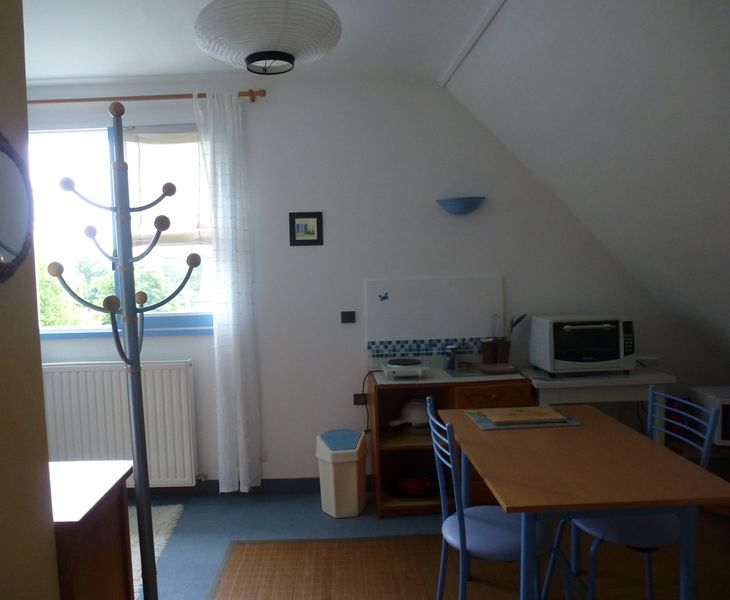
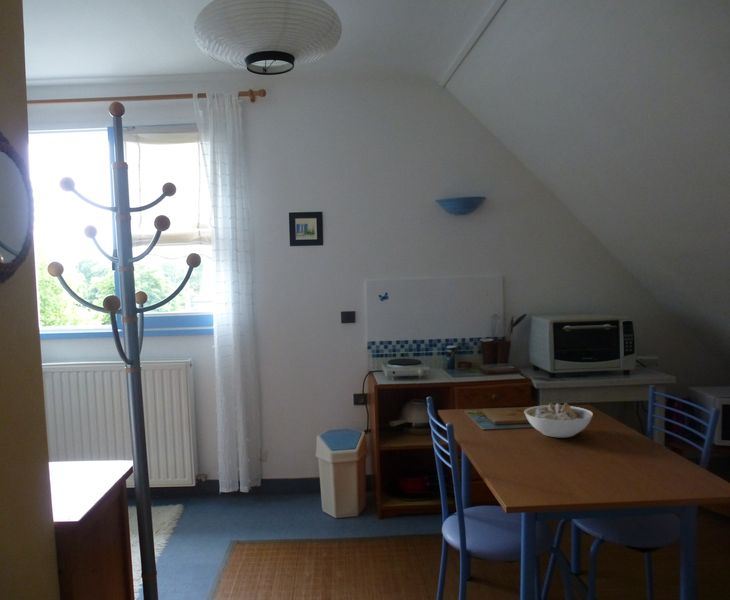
+ bowl [523,402,594,438]
